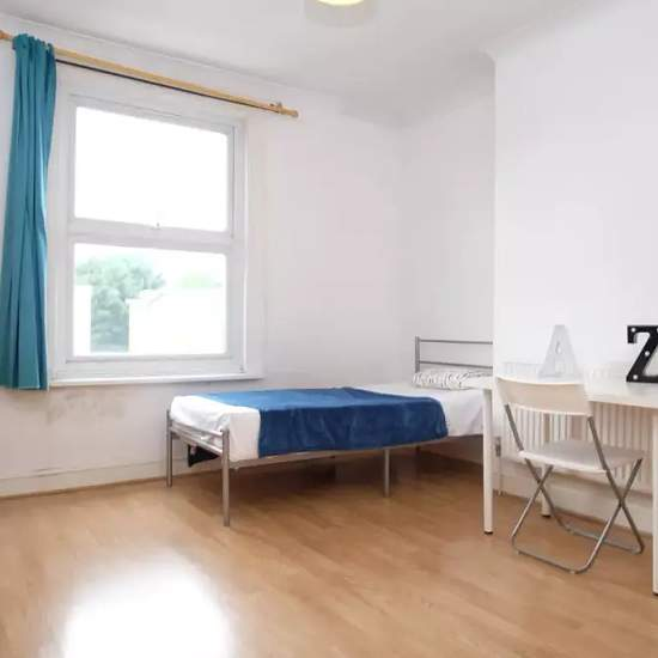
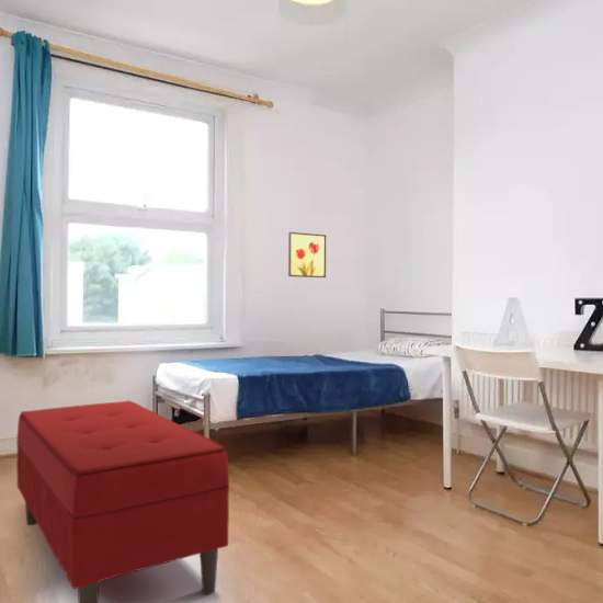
+ wall art [287,231,327,278]
+ bench [15,400,230,603]
